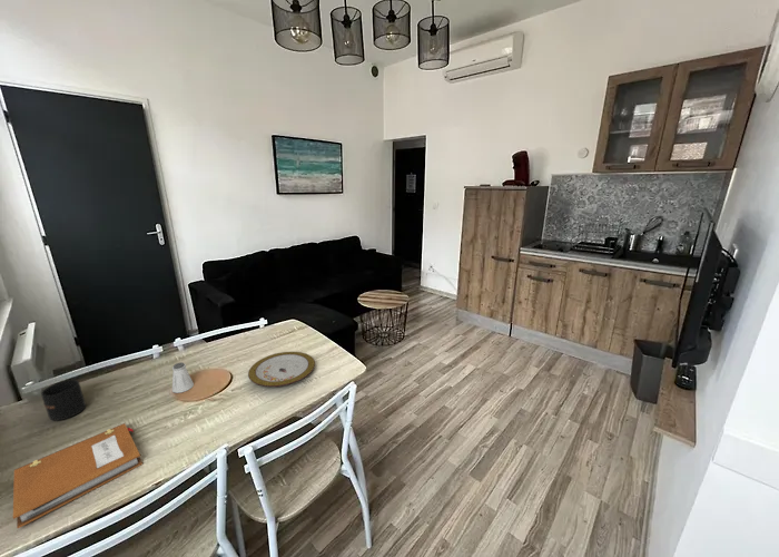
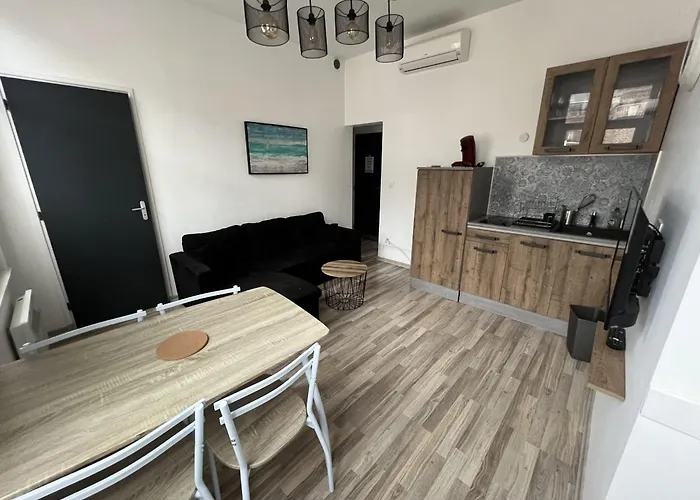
- notebook [12,422,144,529]
- plate [247,351,316,388]
- mug [40,379,87,422]
- saltshaker [171,361,195,394]
